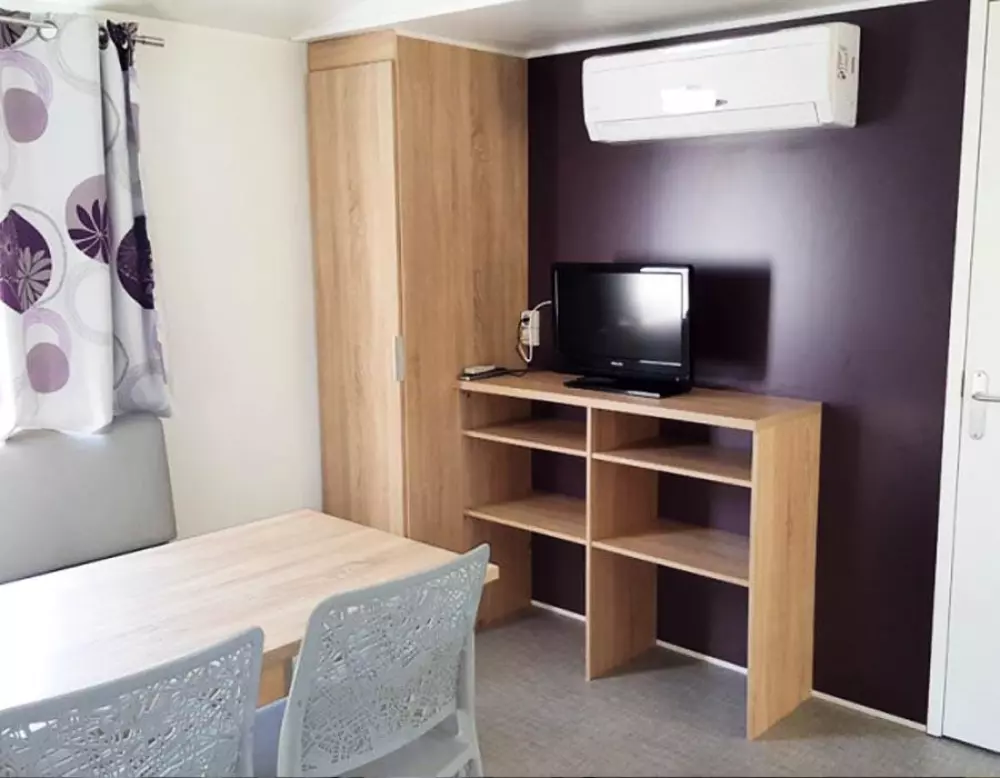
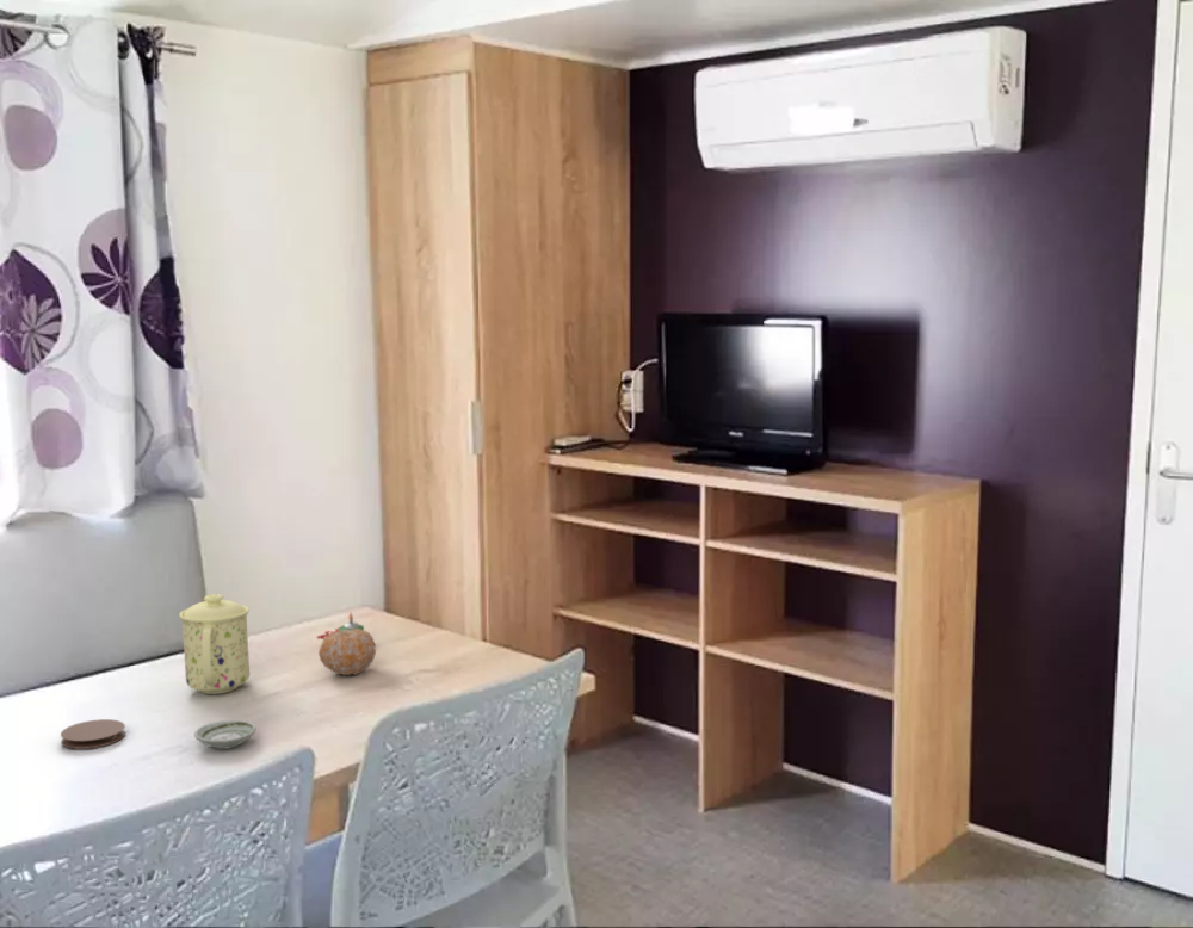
+ fruit [317,629,377,676]
+ coaster [60,718,126,750]
+ saucer [193,719,256,750]
+ mug [178,593,251,695]
+ candle [315,612,365,641]
